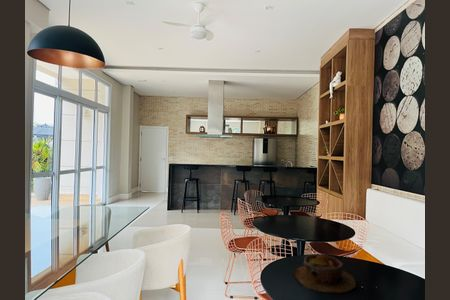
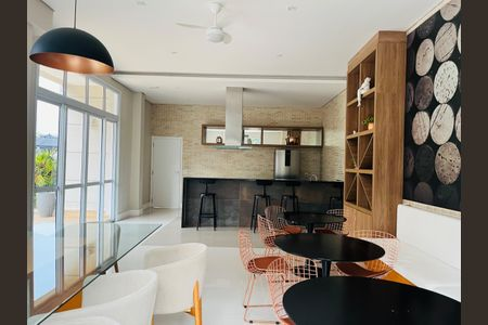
- bowl [292,253,357,294]
